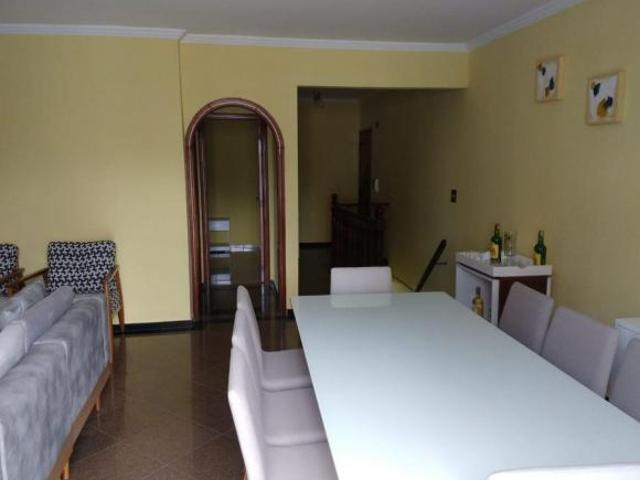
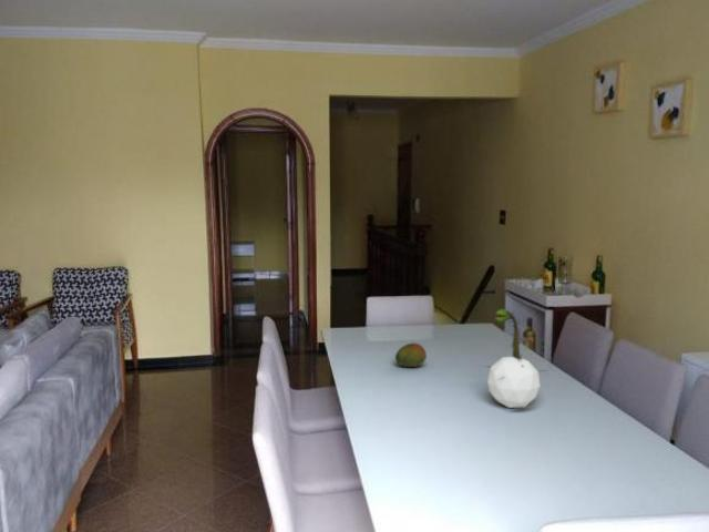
+ fruit [394,342,428,368]
+ plant [482,308,551,409]
